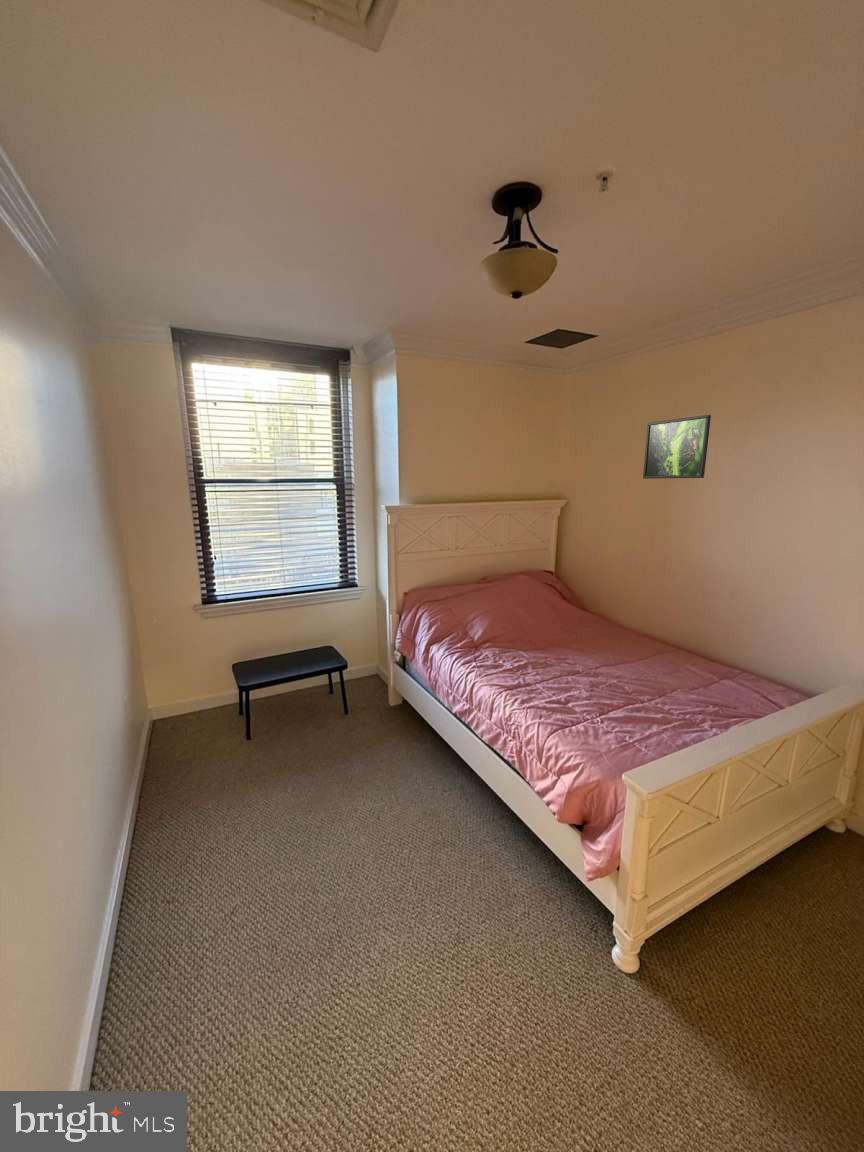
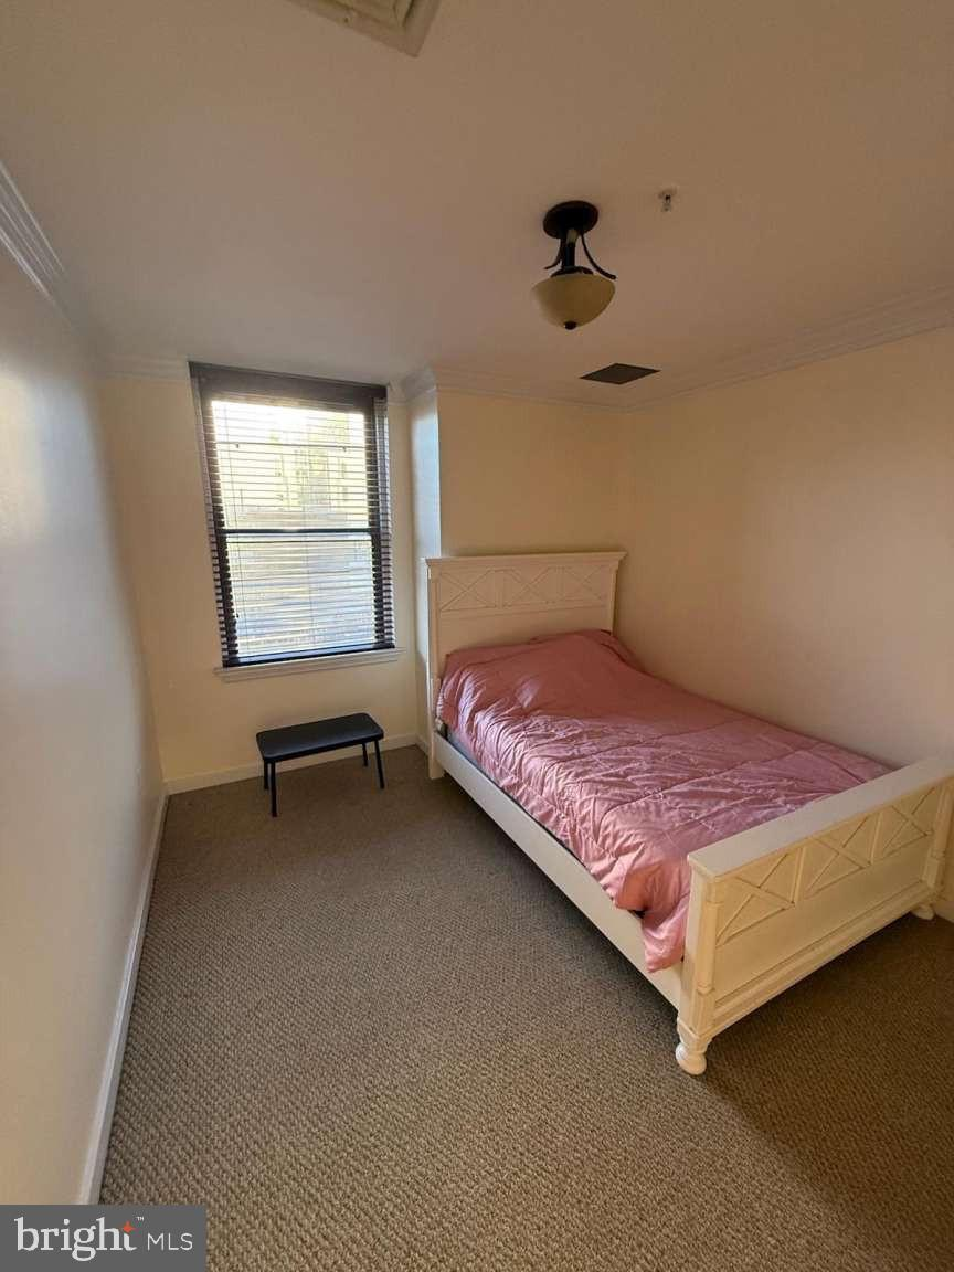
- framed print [642,414,712,480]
